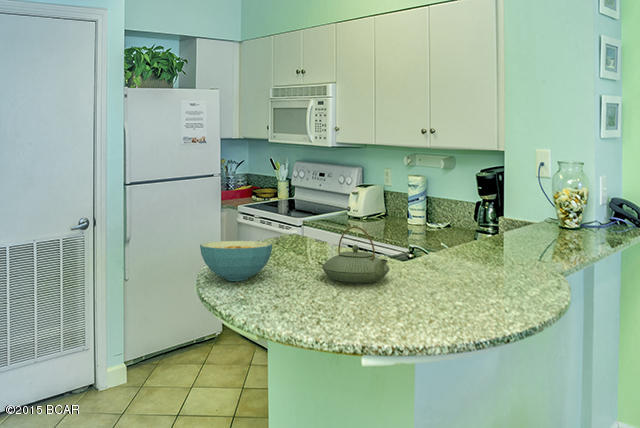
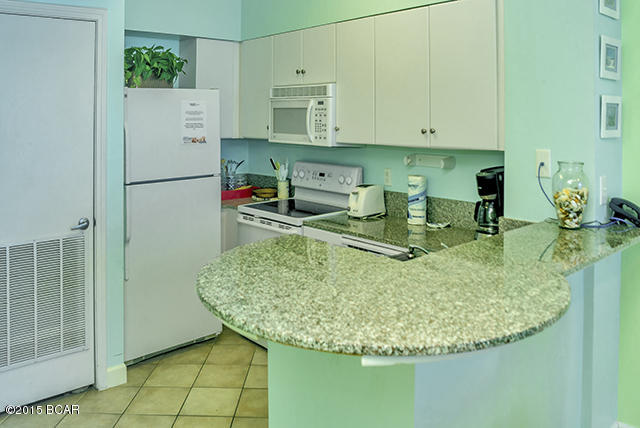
- cereal bowl [199,240,273,282]
- teapot [321,226,391,284]
